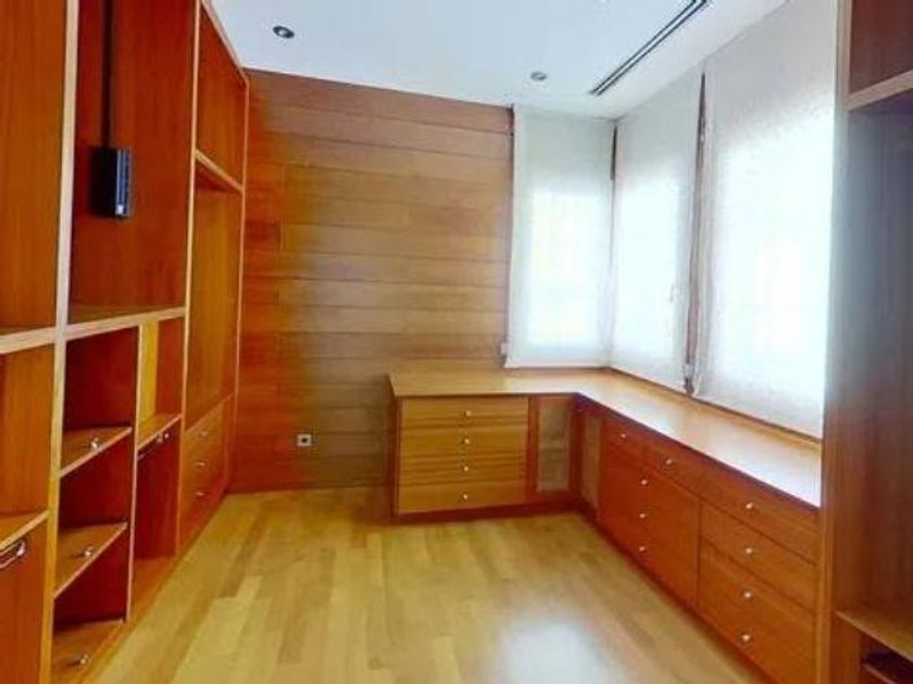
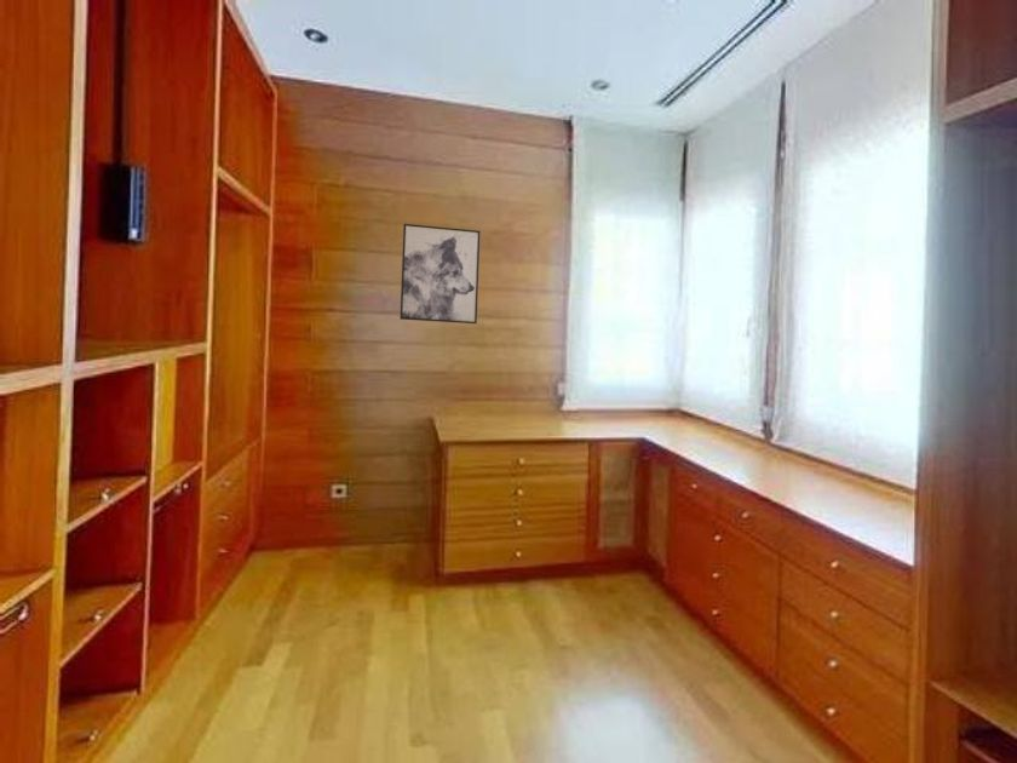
+ wall art [398,223,482,325]
